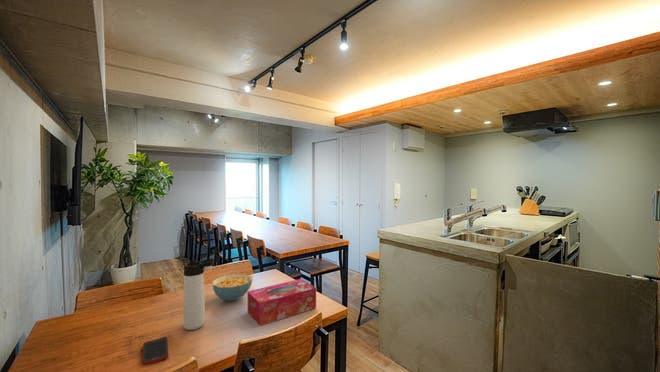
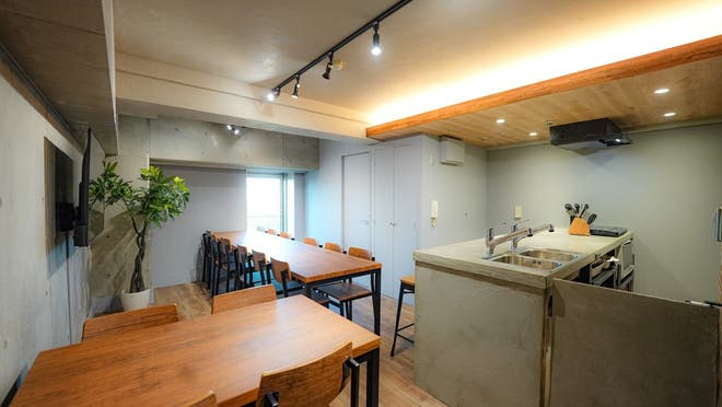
- tissue box [246,278,317,327]
- cell phone [141,336,169,366]
- thermos bottle [182,257,215,331]
- cereal bowl [211,273,253,302]
